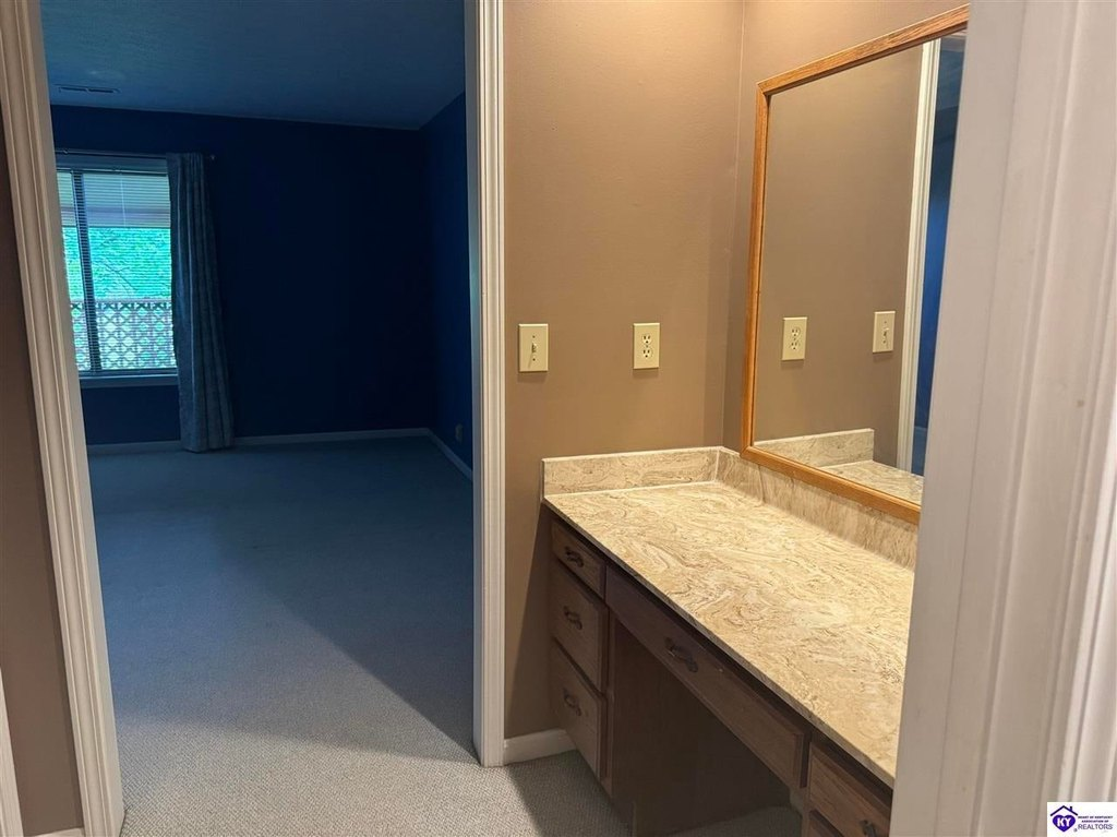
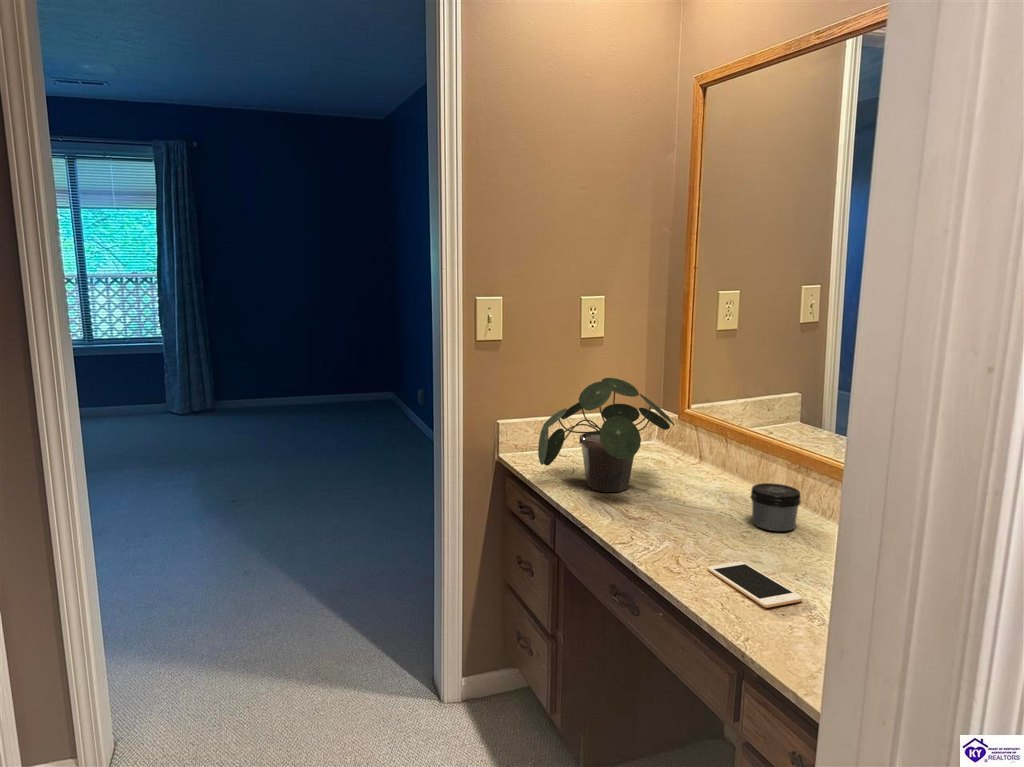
+ potted plant [537,377,676,493]
+ cell phone [706,561,804,609]
+ jar [749,482,802,532]
